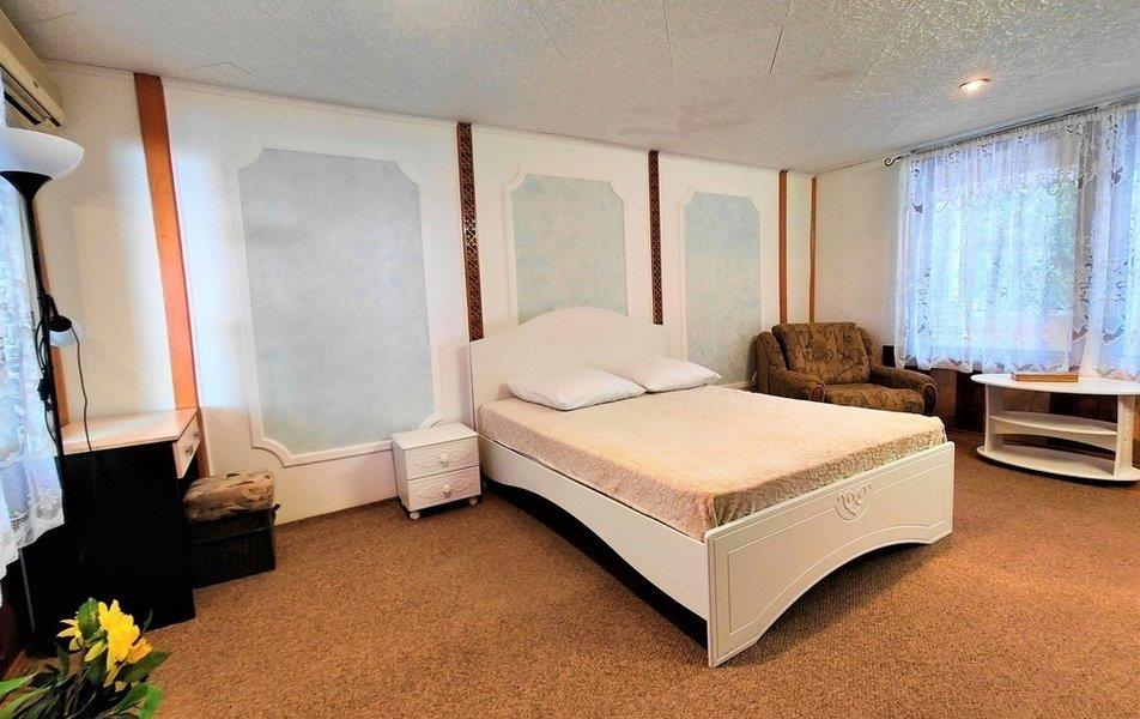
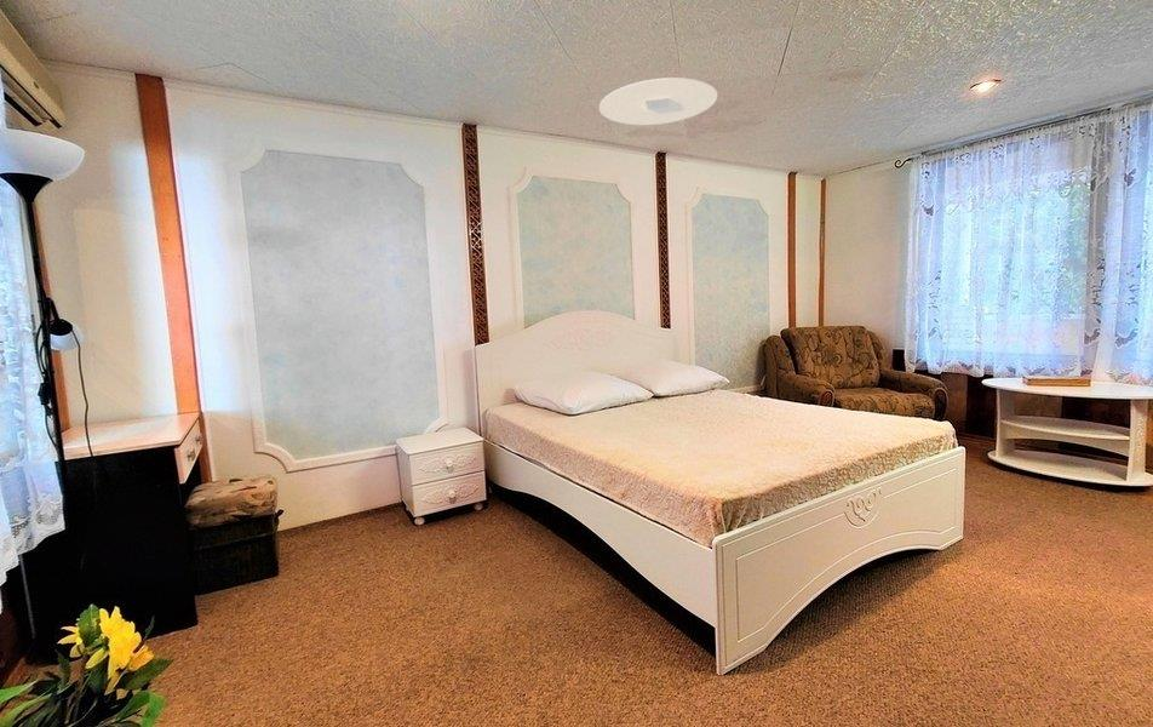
+ ceiling light [598,76,718,126]
